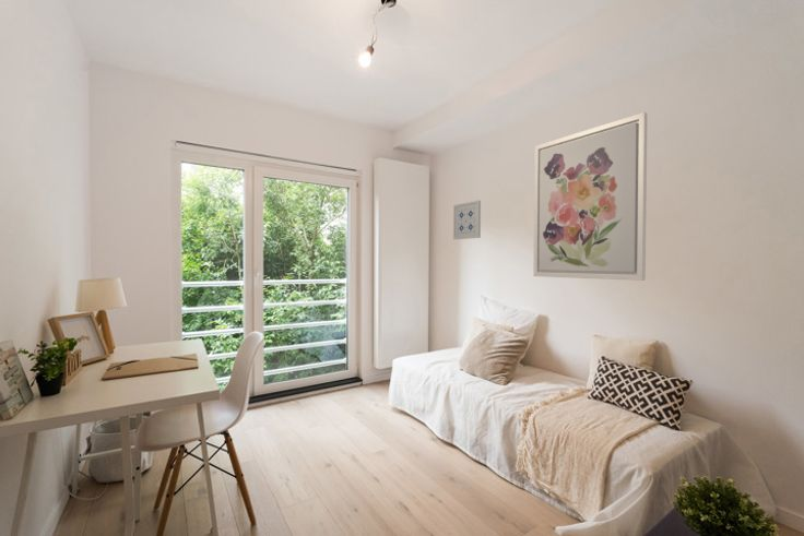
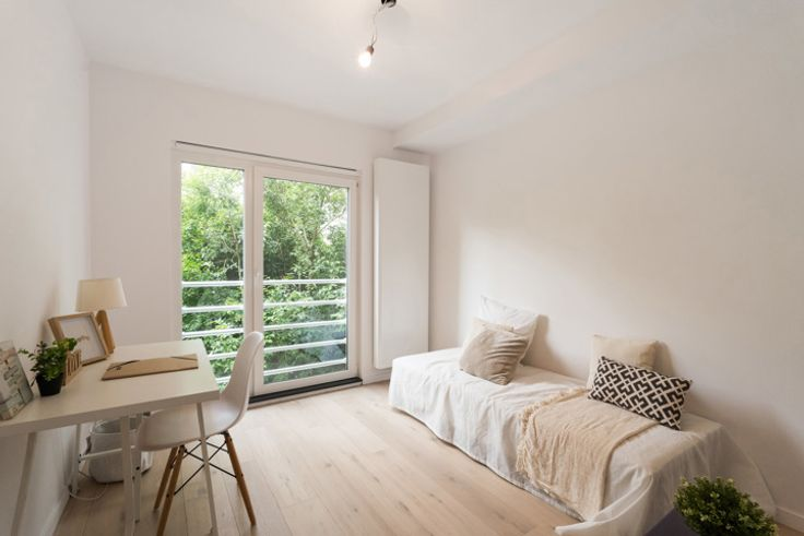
- wall art [452,200,482,240]
- wall art [532,111,648,282]
